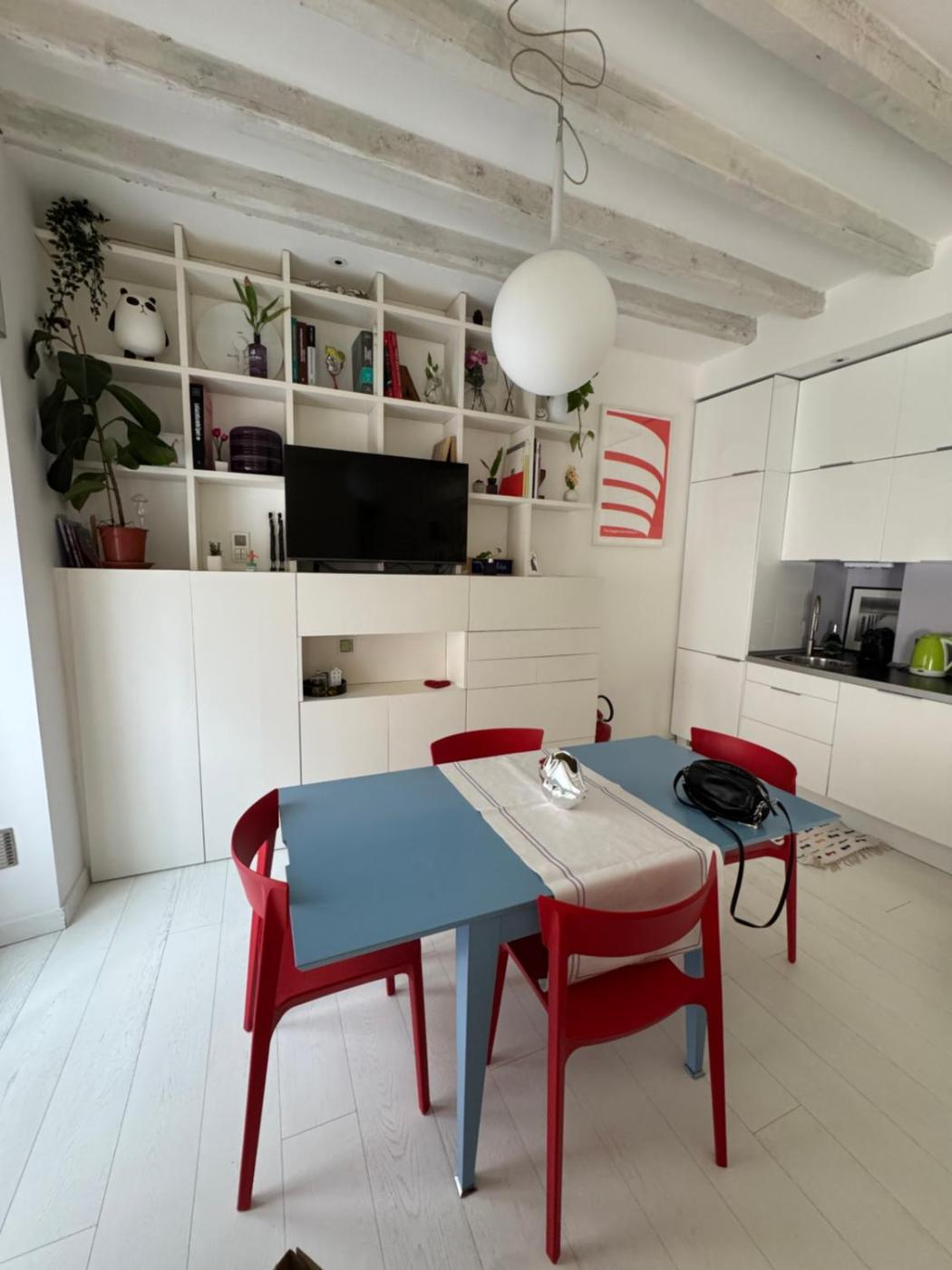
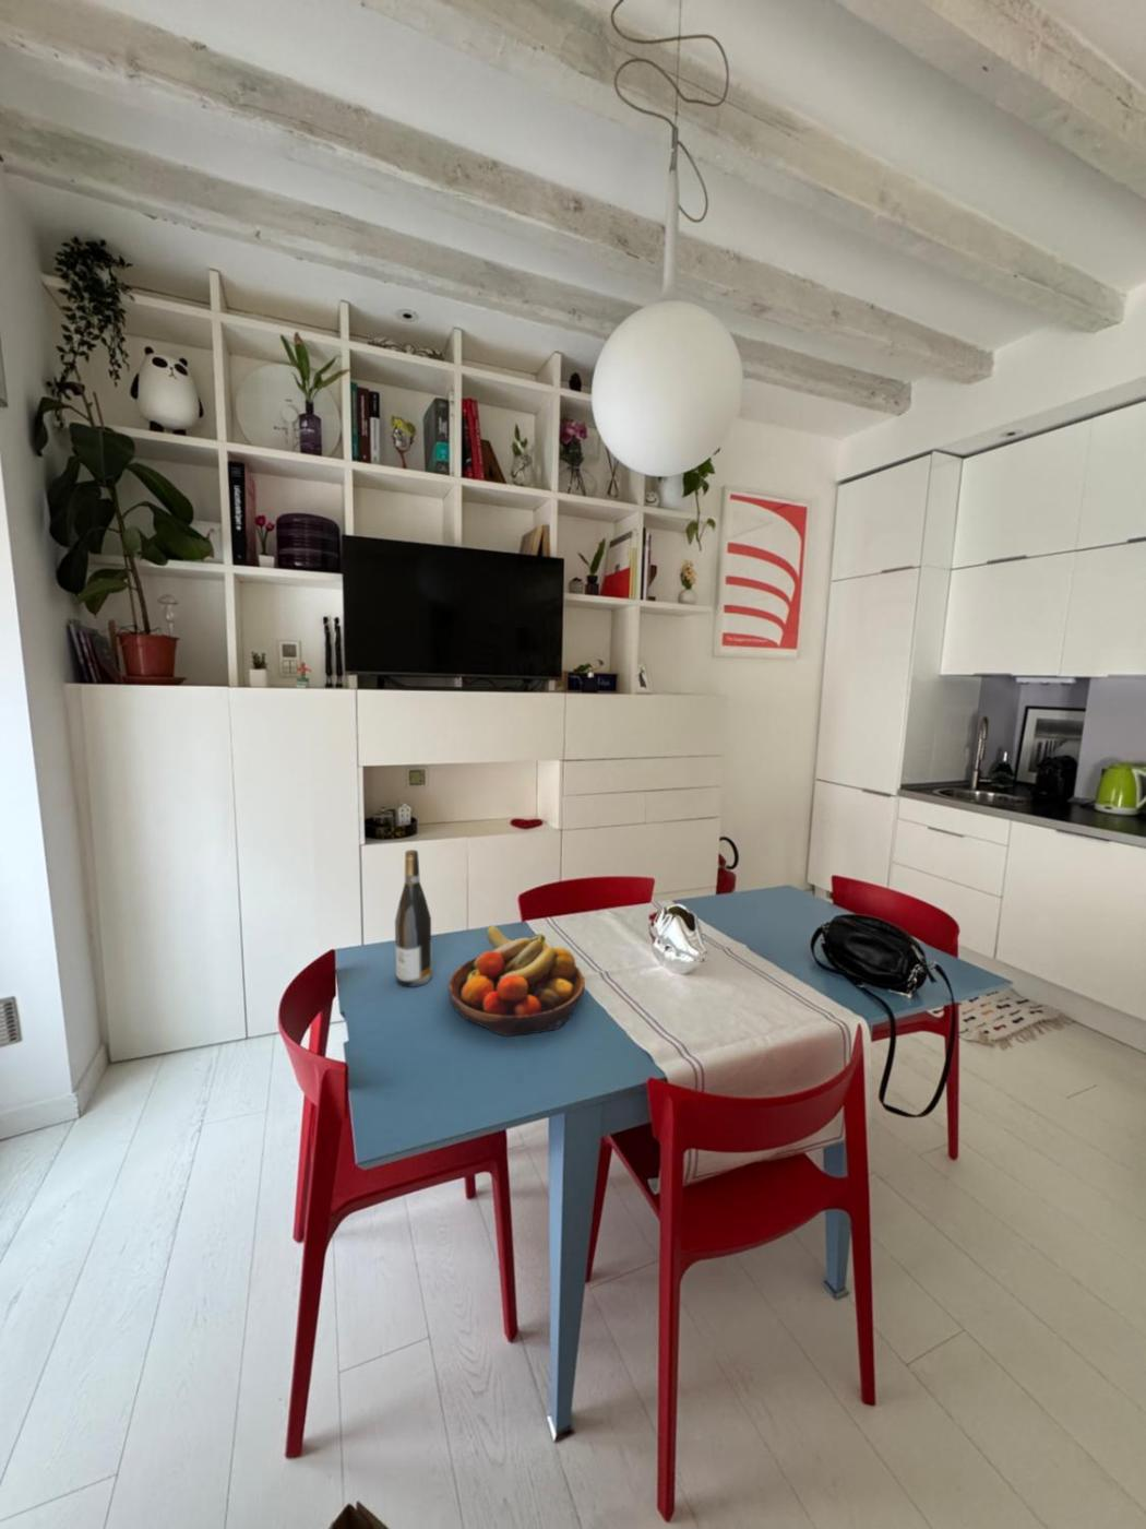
+ wine bottle [394,849,433,987]
+ fruit bowl [448,923,586,1038]
